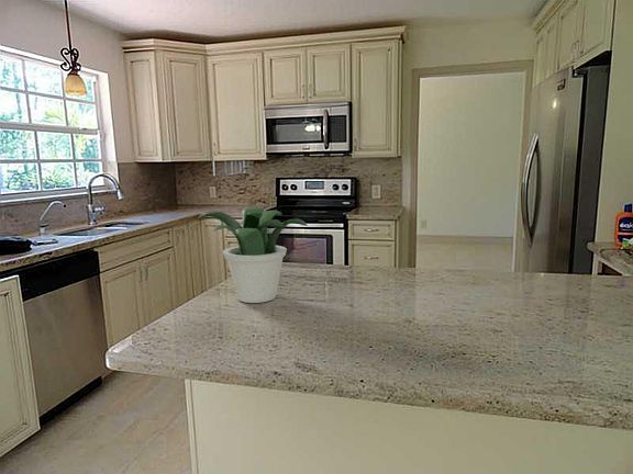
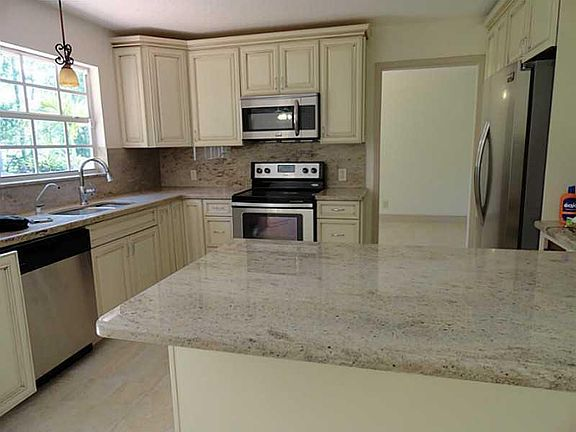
- potted plant [197,206,309,304]
